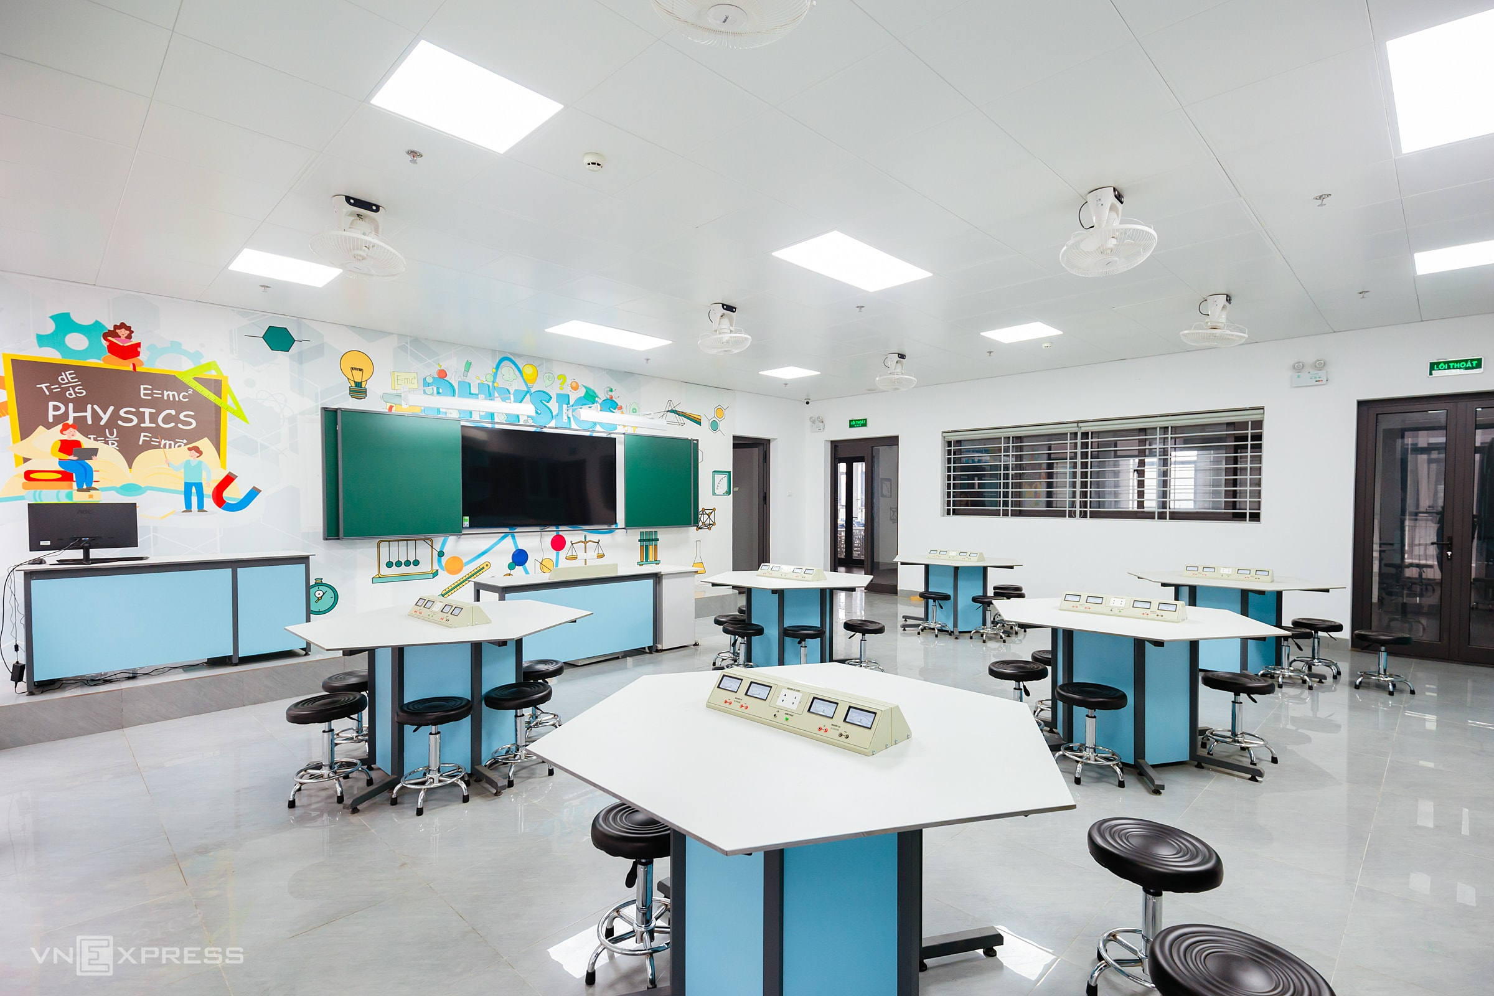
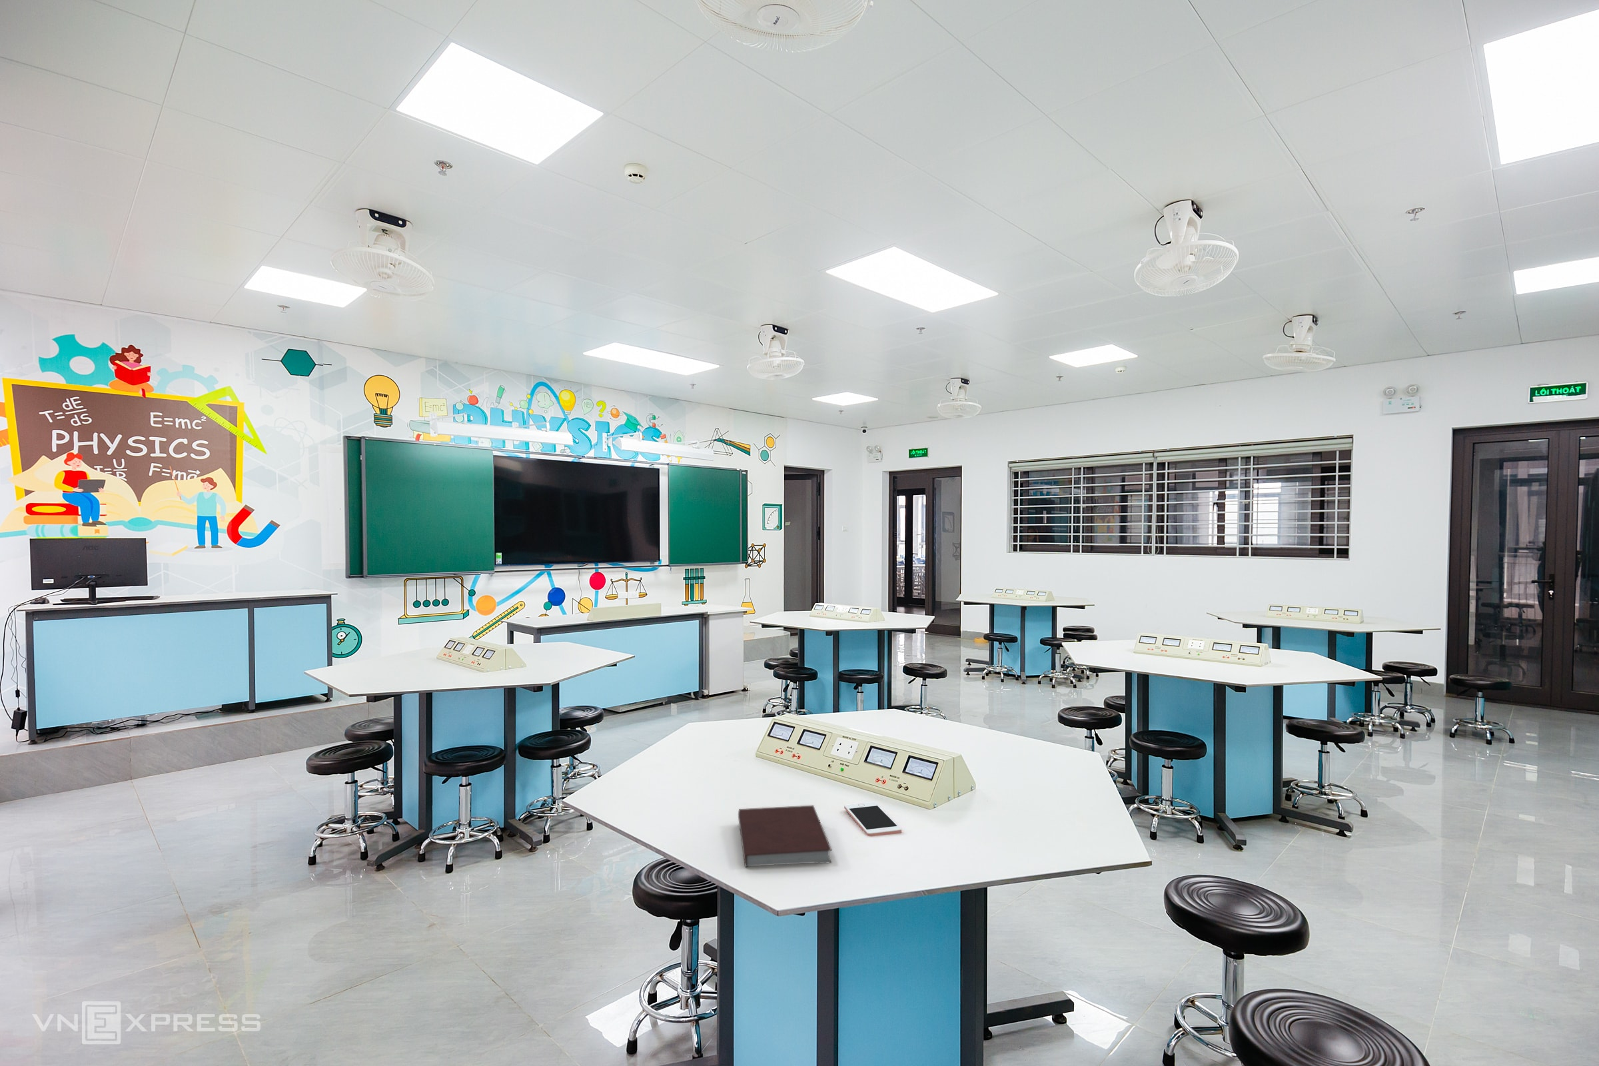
+ notebook [738,804,832,869]
+ cell phone [844,802,902,836]
